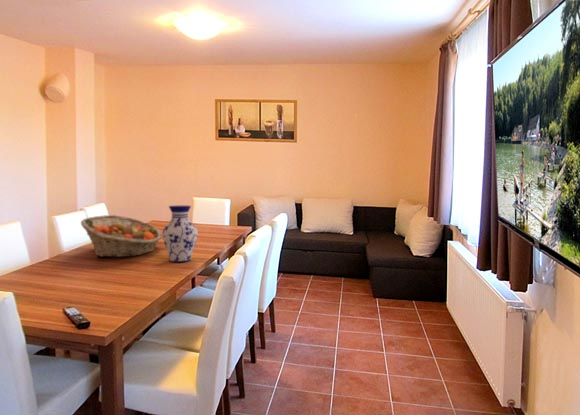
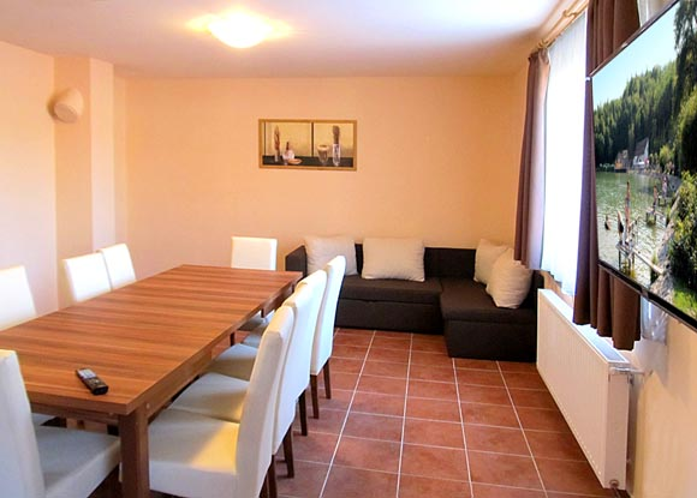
- fruit basket [80,214,163,258]
- vase [161,205,199,263]
